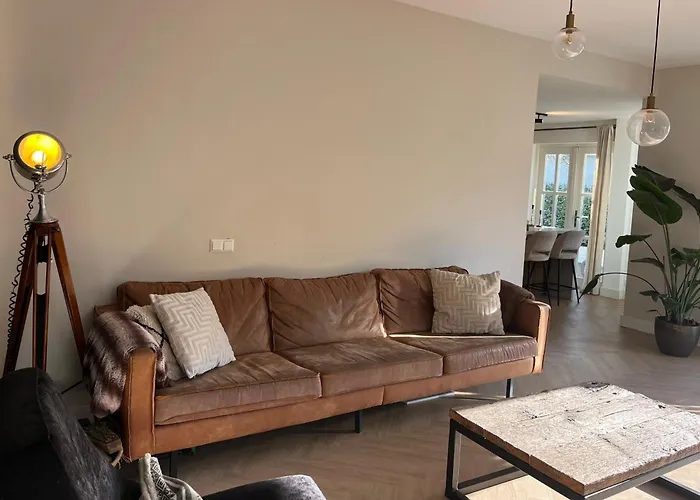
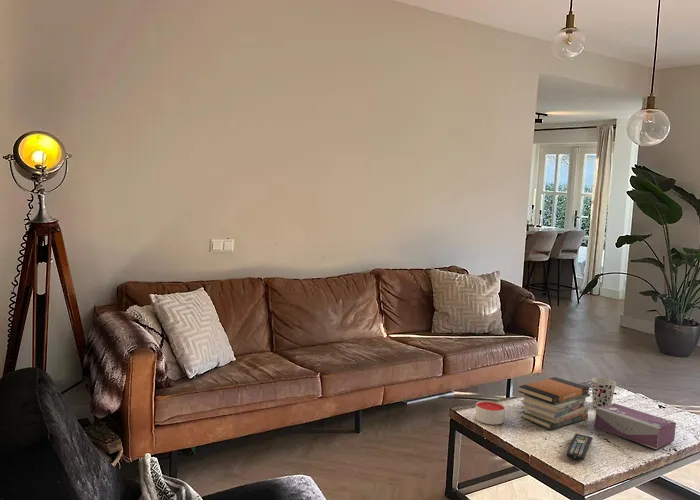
+ remote control [565,433,594,461]
+ cup [590,377,617,408]
+ book stack [518,376,591,430]
+ tissue box [594,402,677,450]
+ candle [474,400,506,426]
